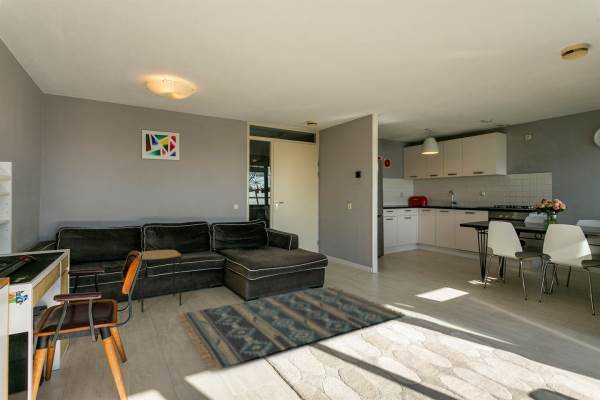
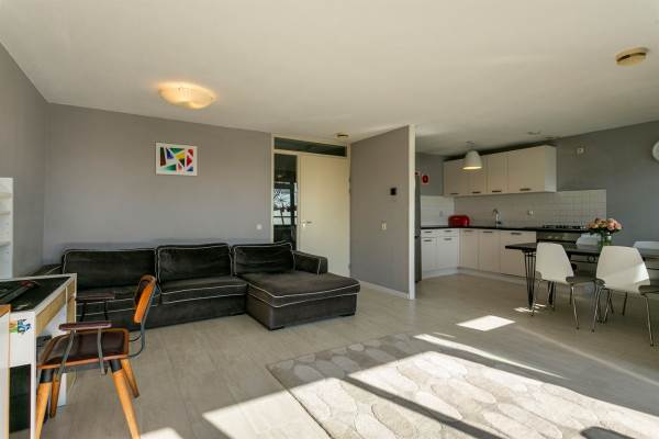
- rug [177,285,407,372]
- side table [137,249,183,313]
